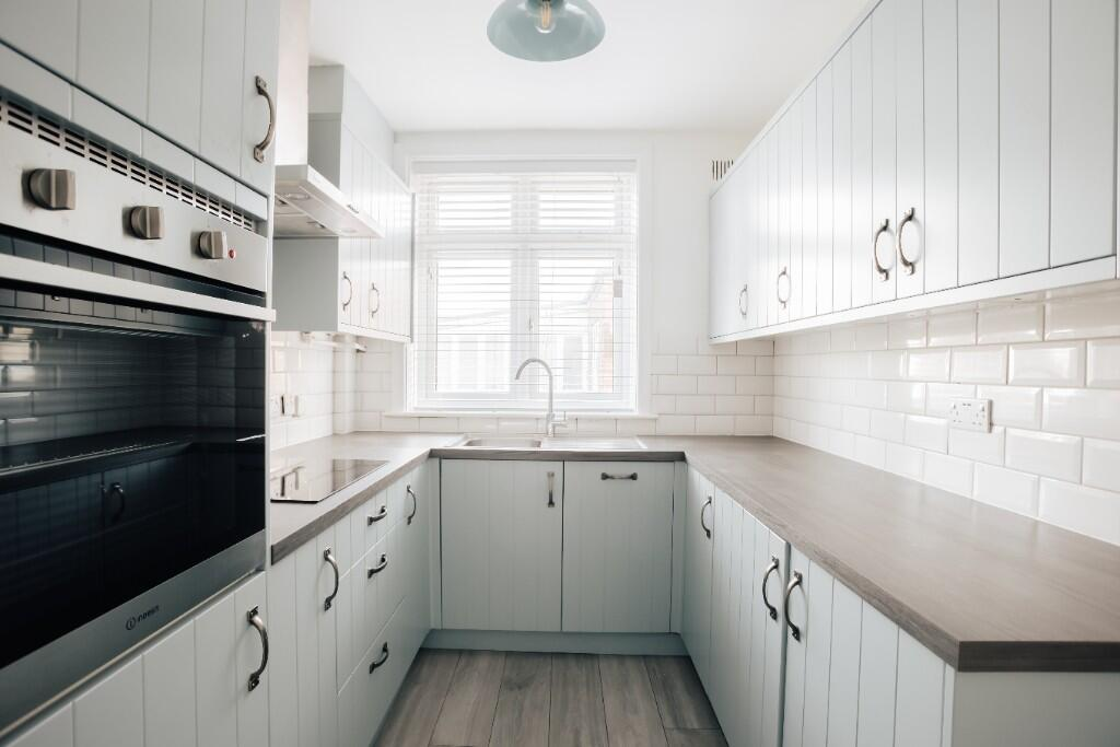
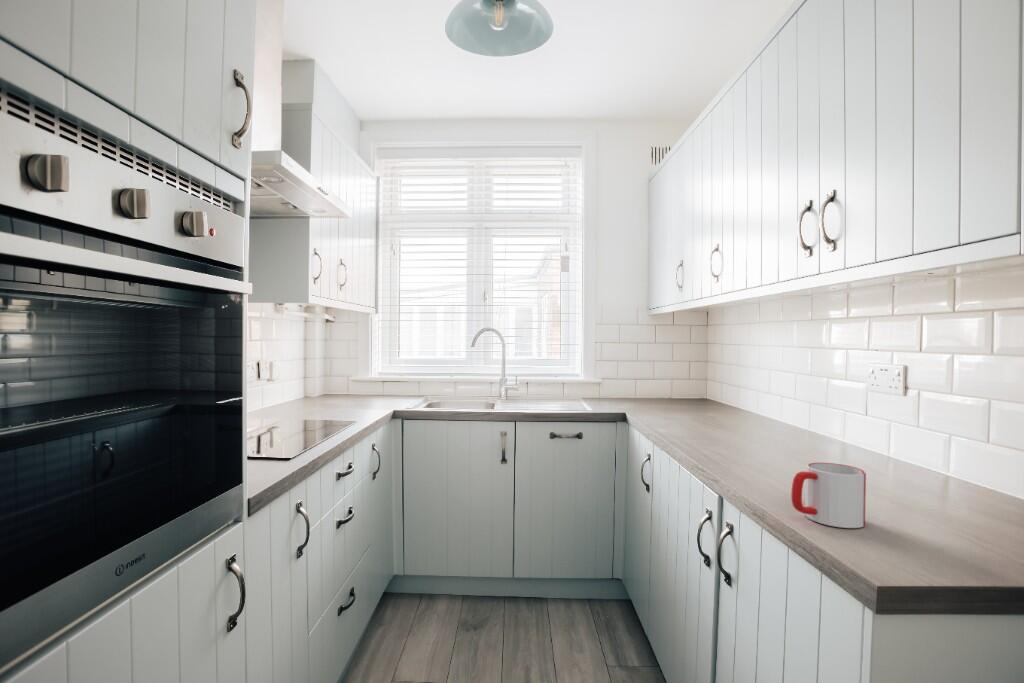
+ mug [790,462,867,529]
